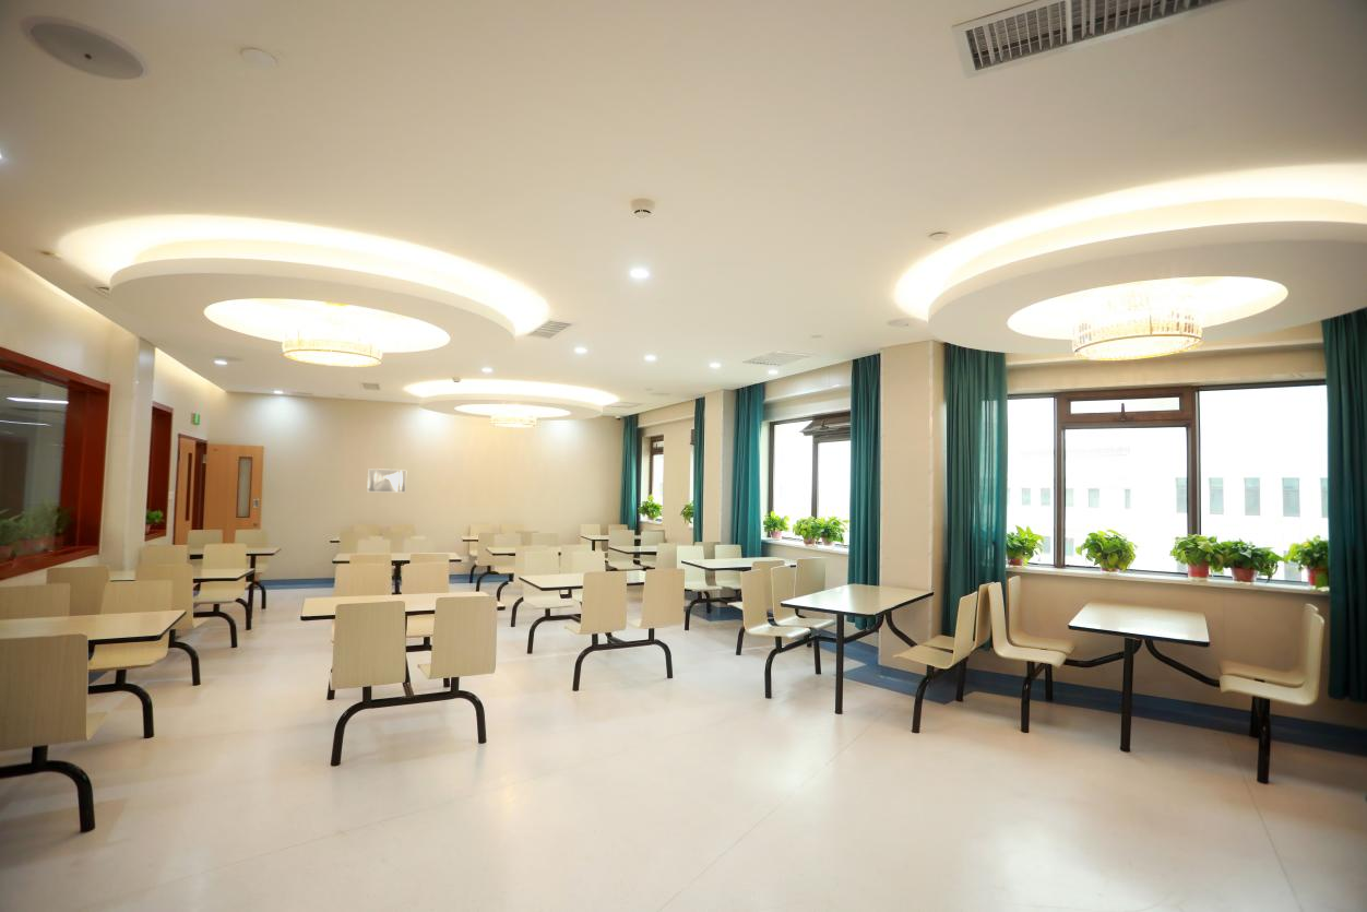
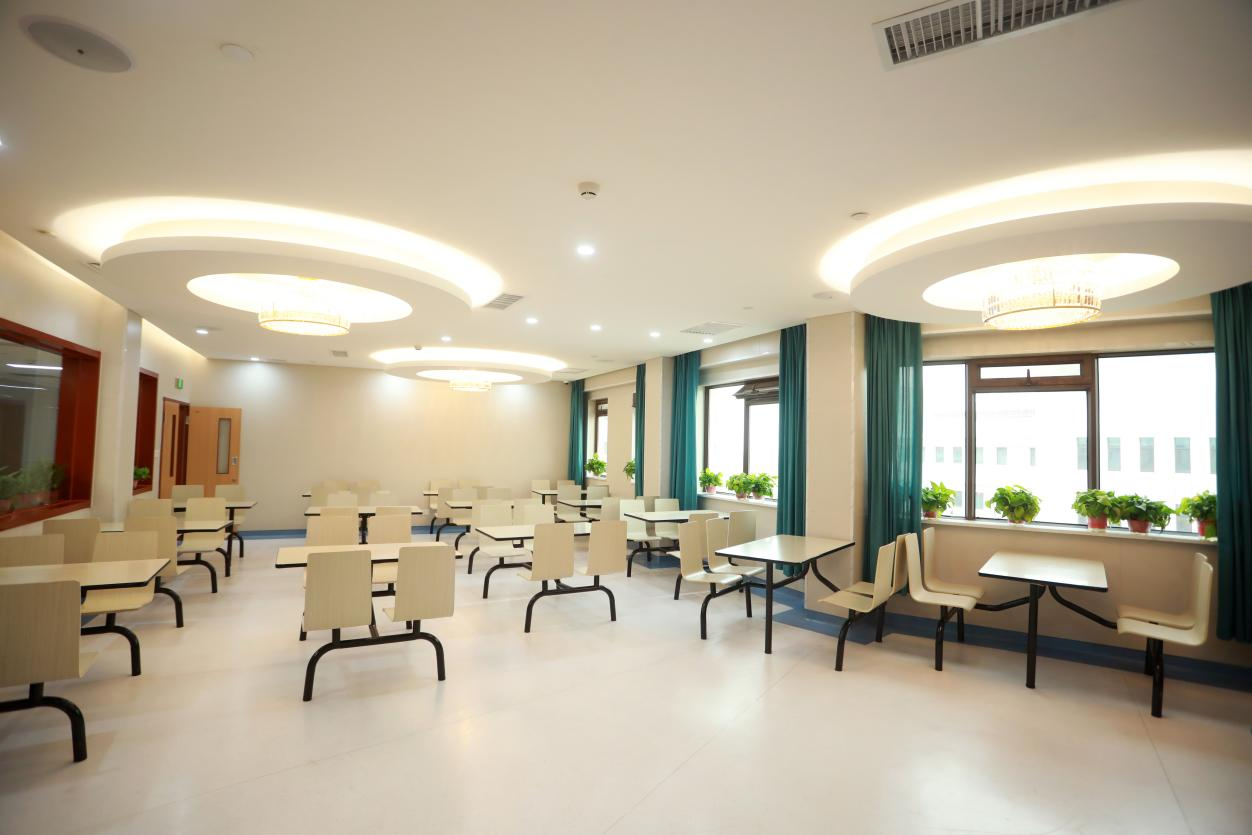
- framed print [366,467,408,494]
